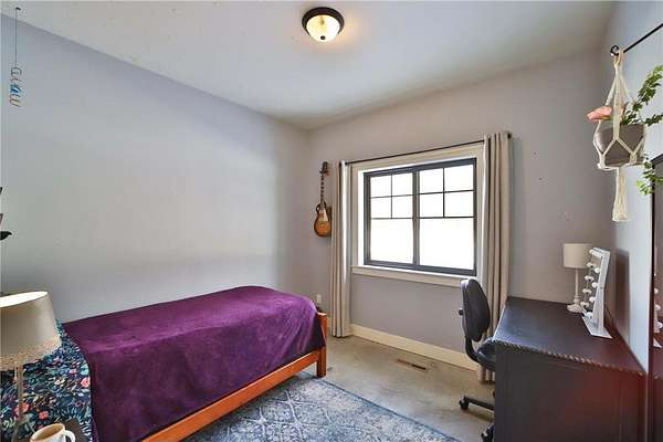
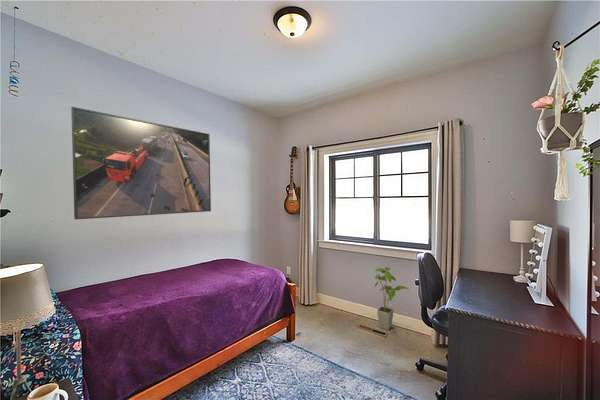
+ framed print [70,106,212,220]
+ house plant [373,266,410,331]
